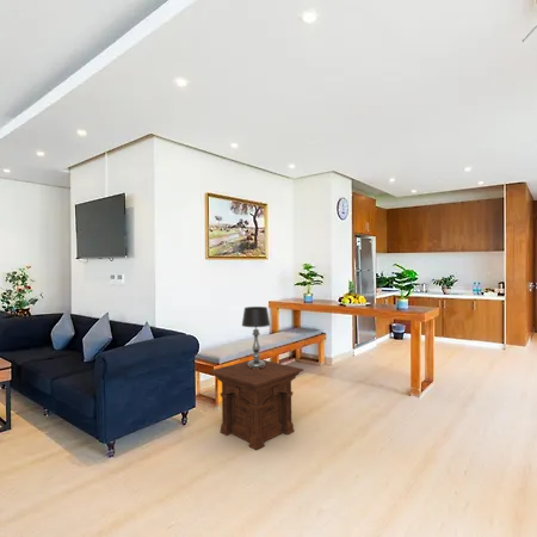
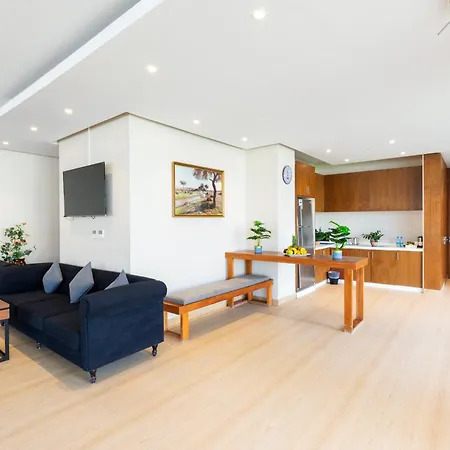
- side table [208,358,304,451]
- table lamp [241,305,271,369]
